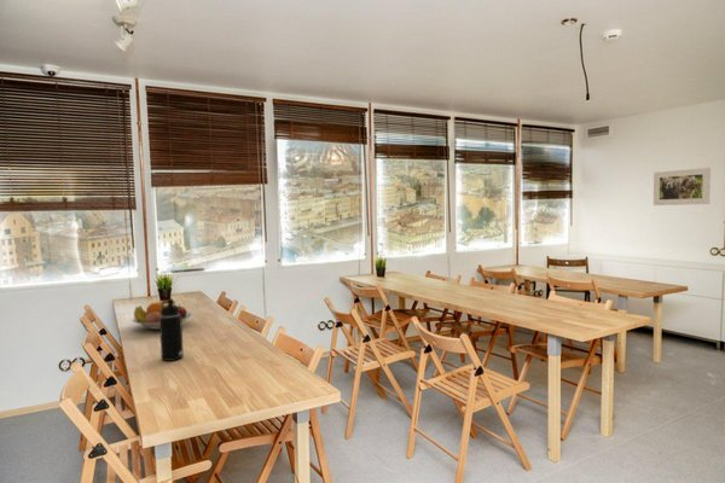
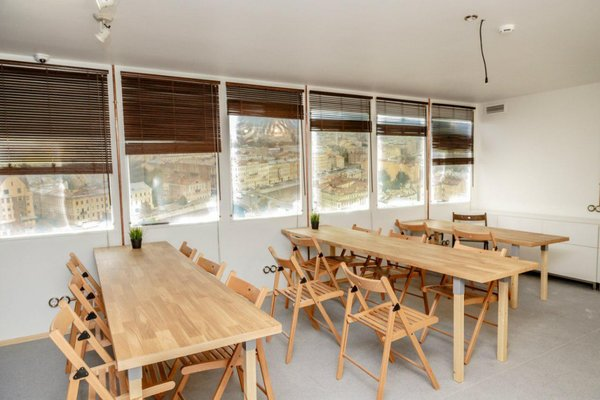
- water bottle [160,297,185,362]
- fruit bowl [132,302,193,331]
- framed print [652,167,712,206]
